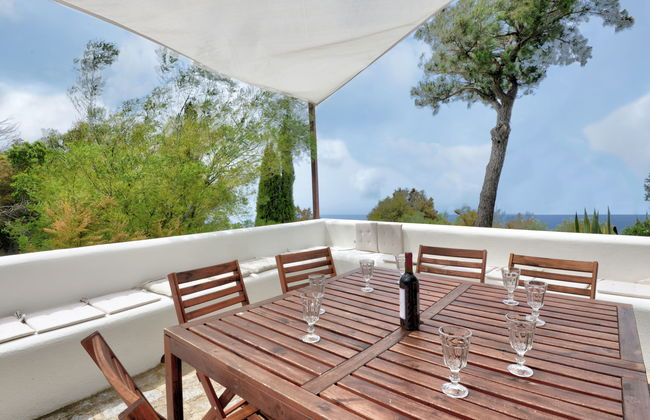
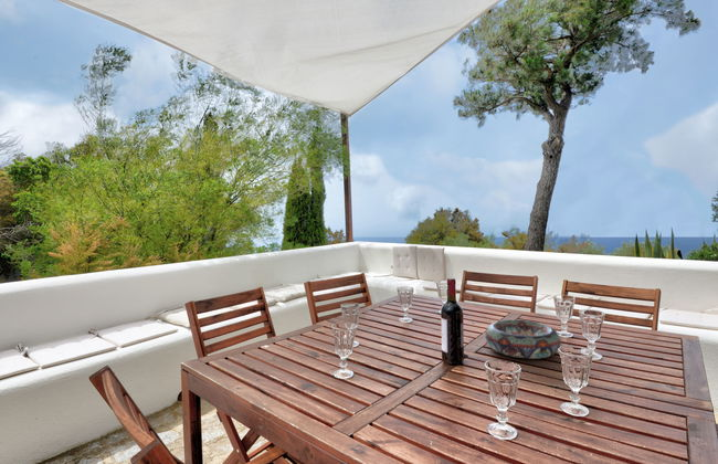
+ decorative bowl [485,319,562,360]
